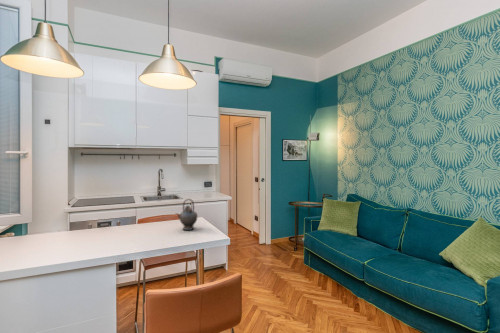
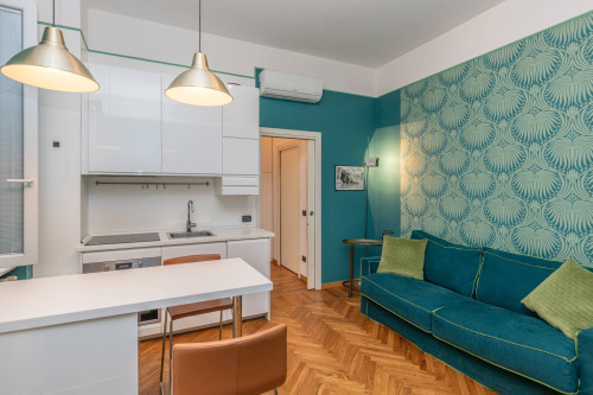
- teapot [175,198,198,231]
